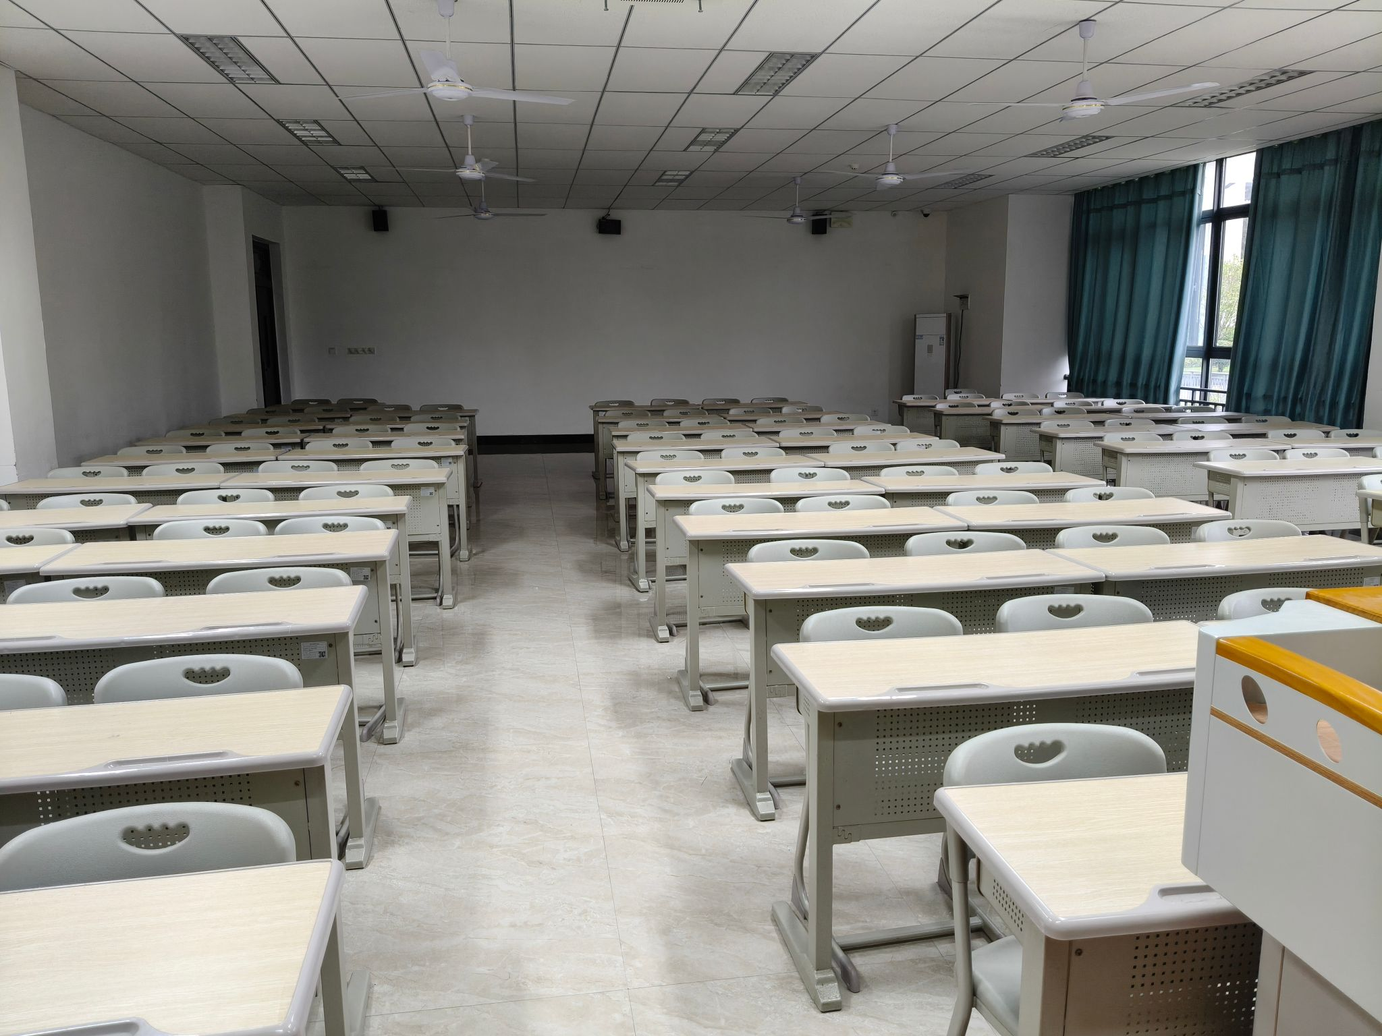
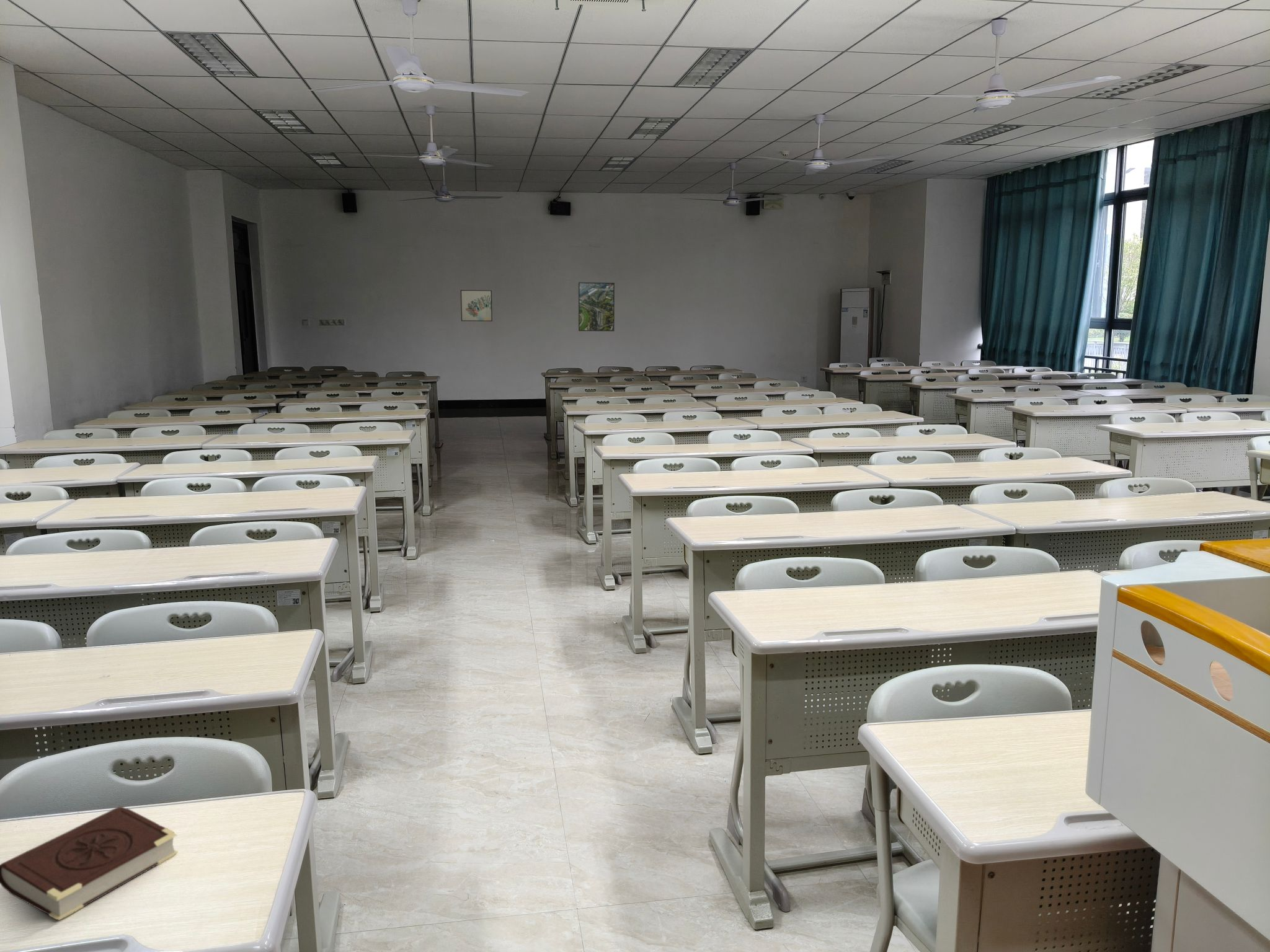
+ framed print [578,281,615,332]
+ wall art [460,289,493,322]
+ book [0,806,179,921]
